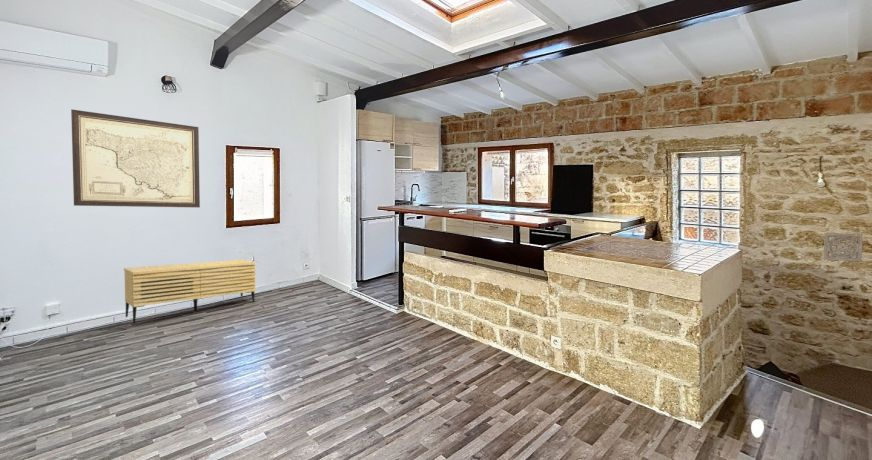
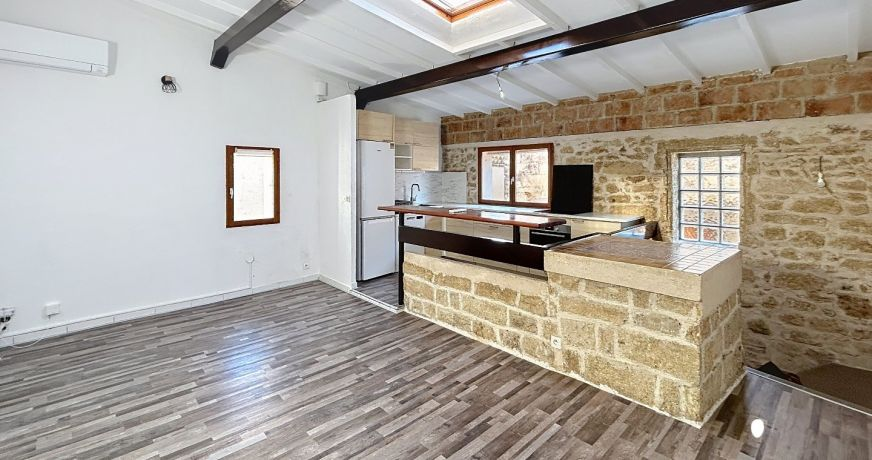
- wall ornament [823,232,864,263]
- sideboard [123,259,257,325]
- wall art [70,108,201,209]
